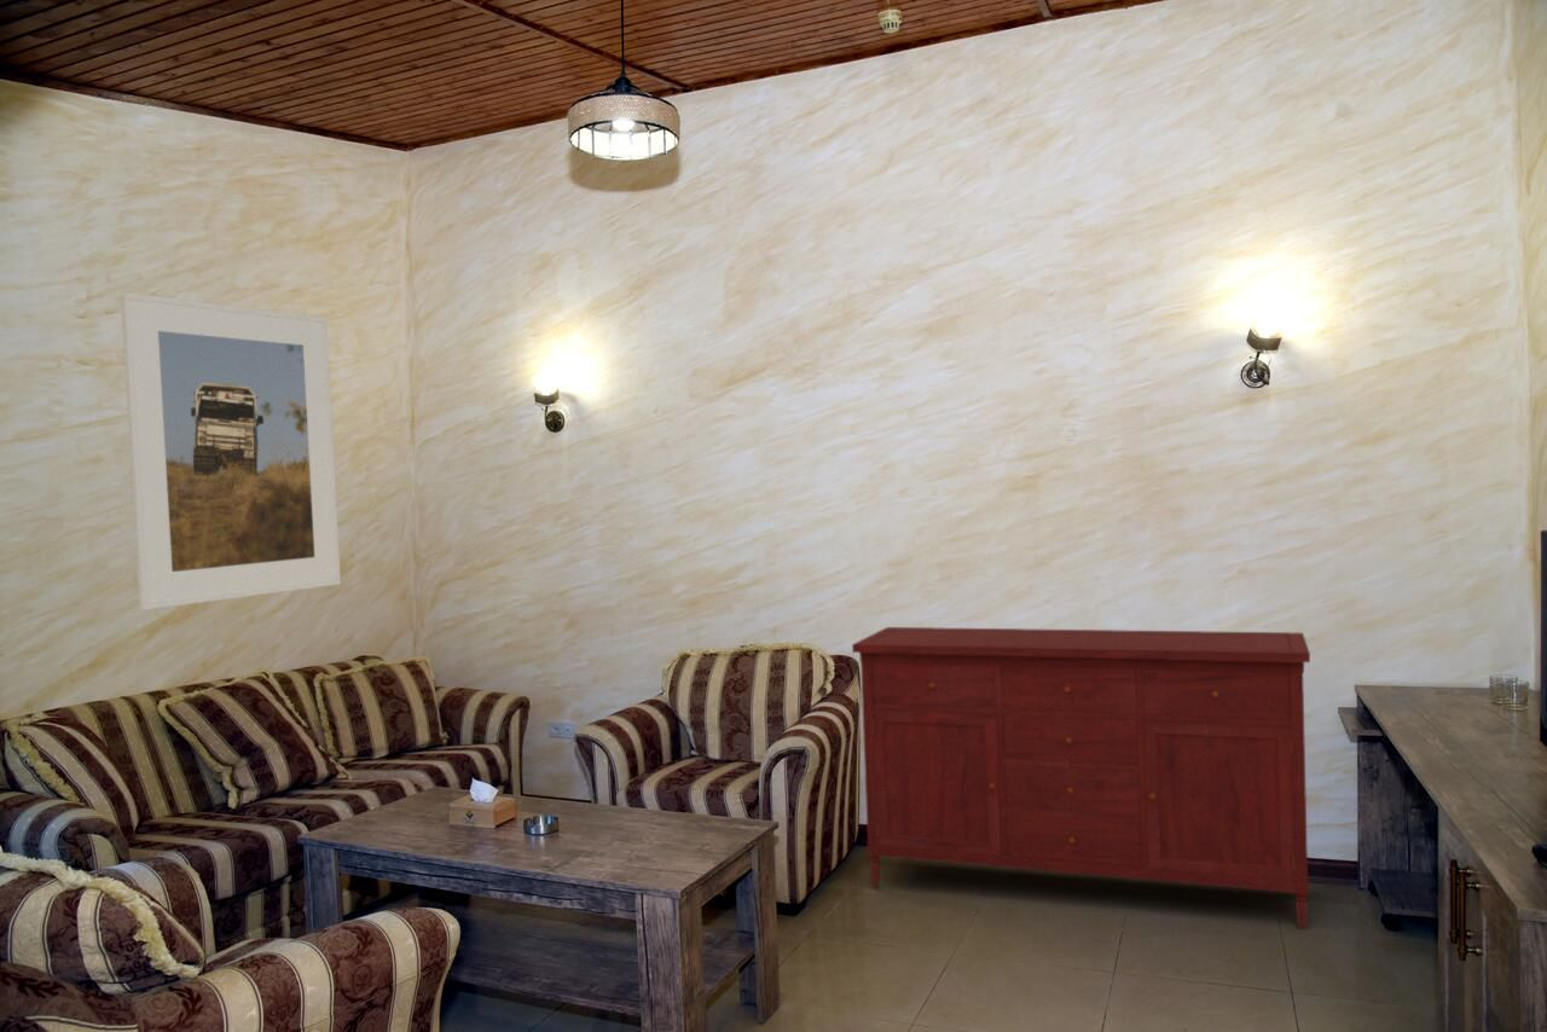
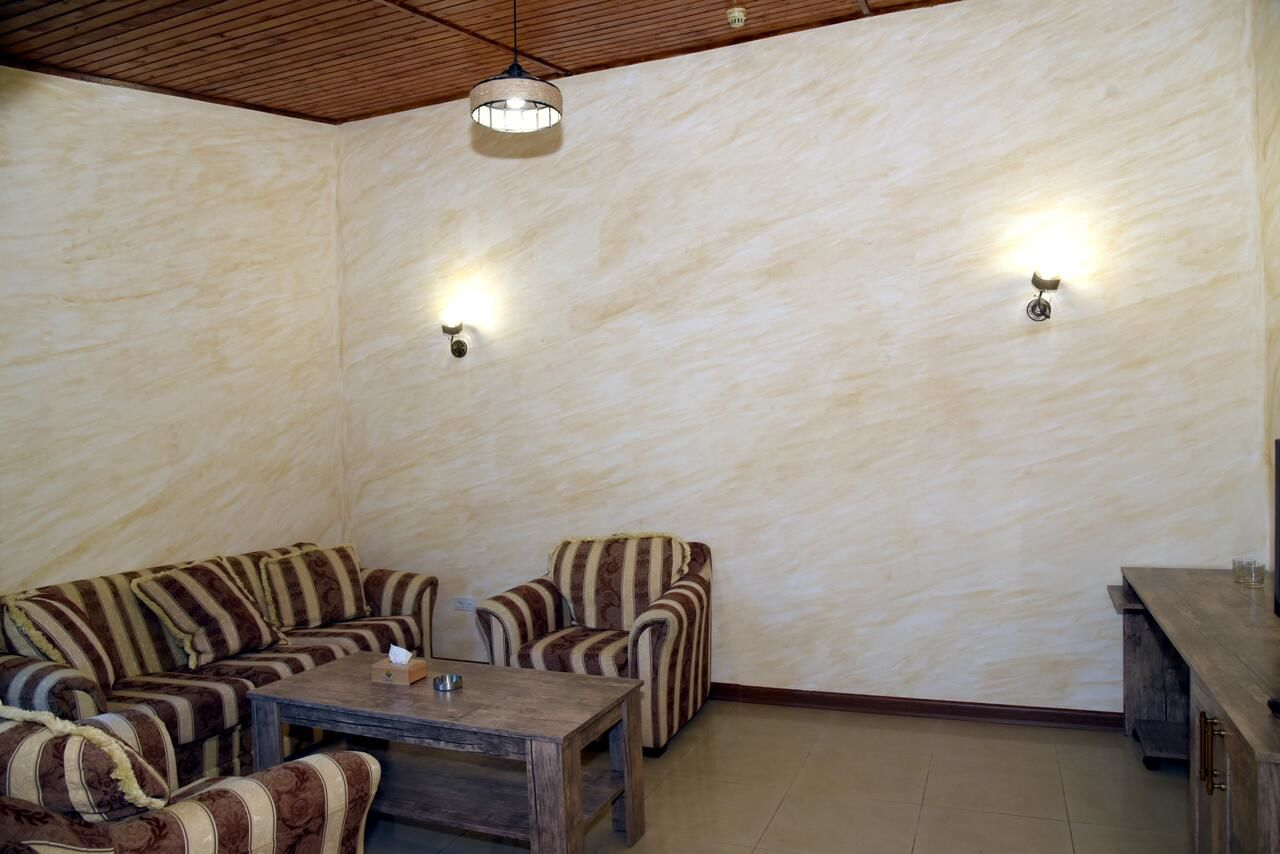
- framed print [120,291,342,611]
- sideboard [851,626,1311,930]
